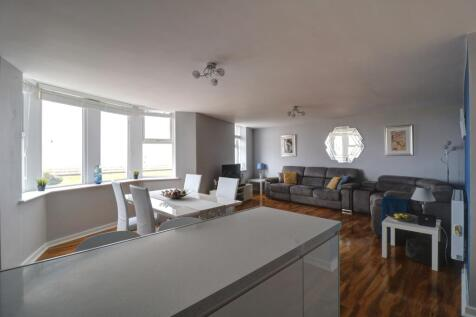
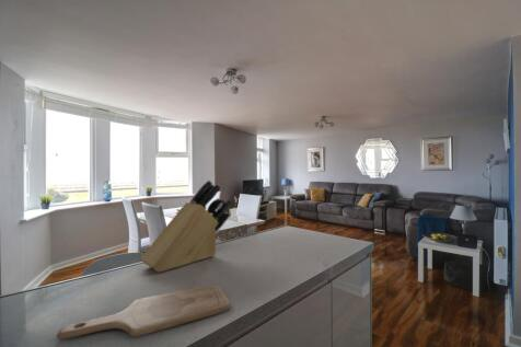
+ knife block [139,180,233,273]
+ cutting board [56,284,232,340]
